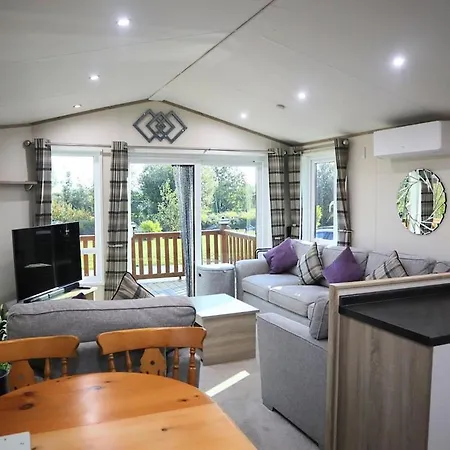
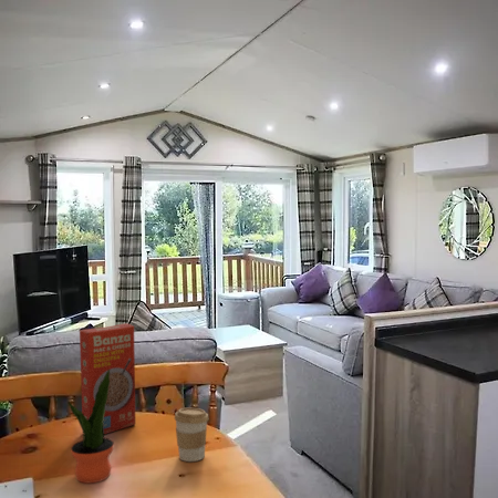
+ coffee cup [174,407,209,463]
+ macaroni box [79,322,136,435]
+ potted plant [68,370,115,484]
